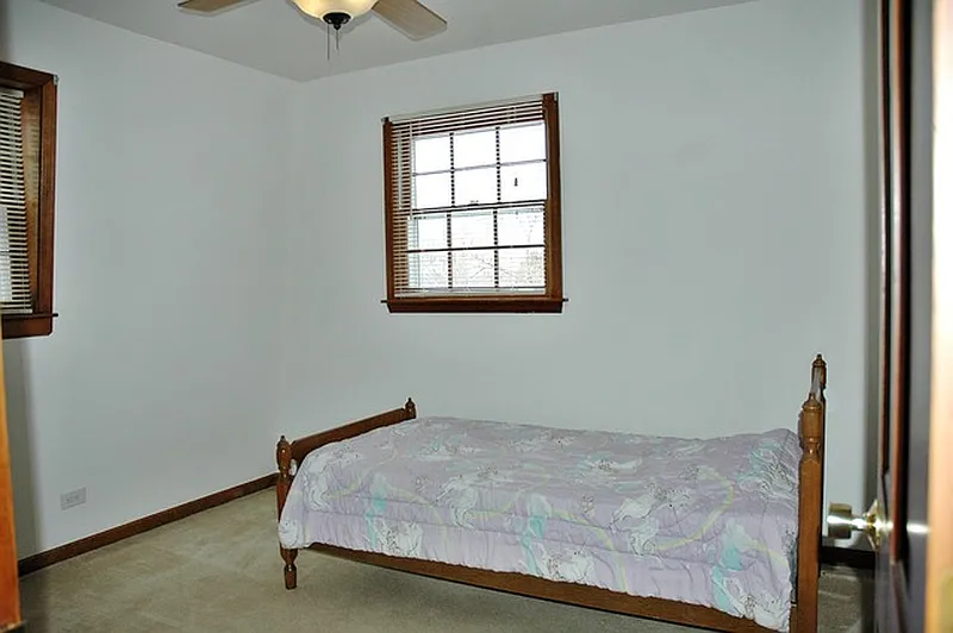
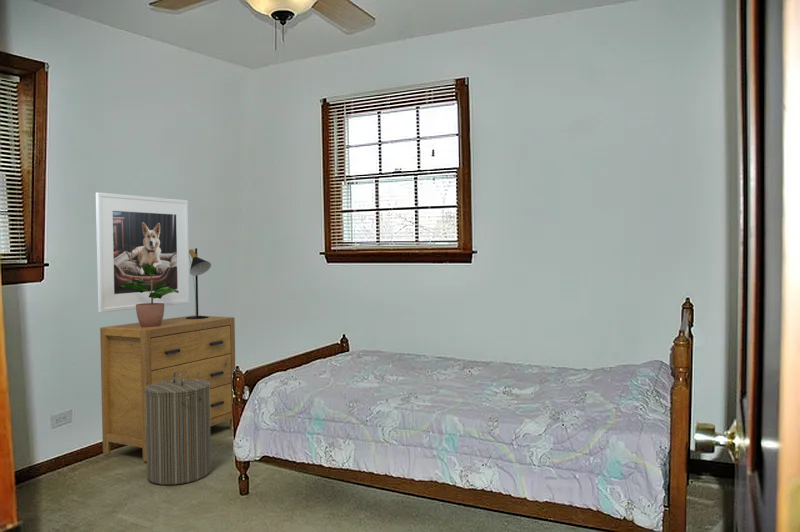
+ table lamp [186,247,212,319]
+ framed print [95,191,191,314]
+ potted plant [119,264,179,327]
+ dresser [99,314,236,462]
+ laundry hamper [145,371,212,486]
